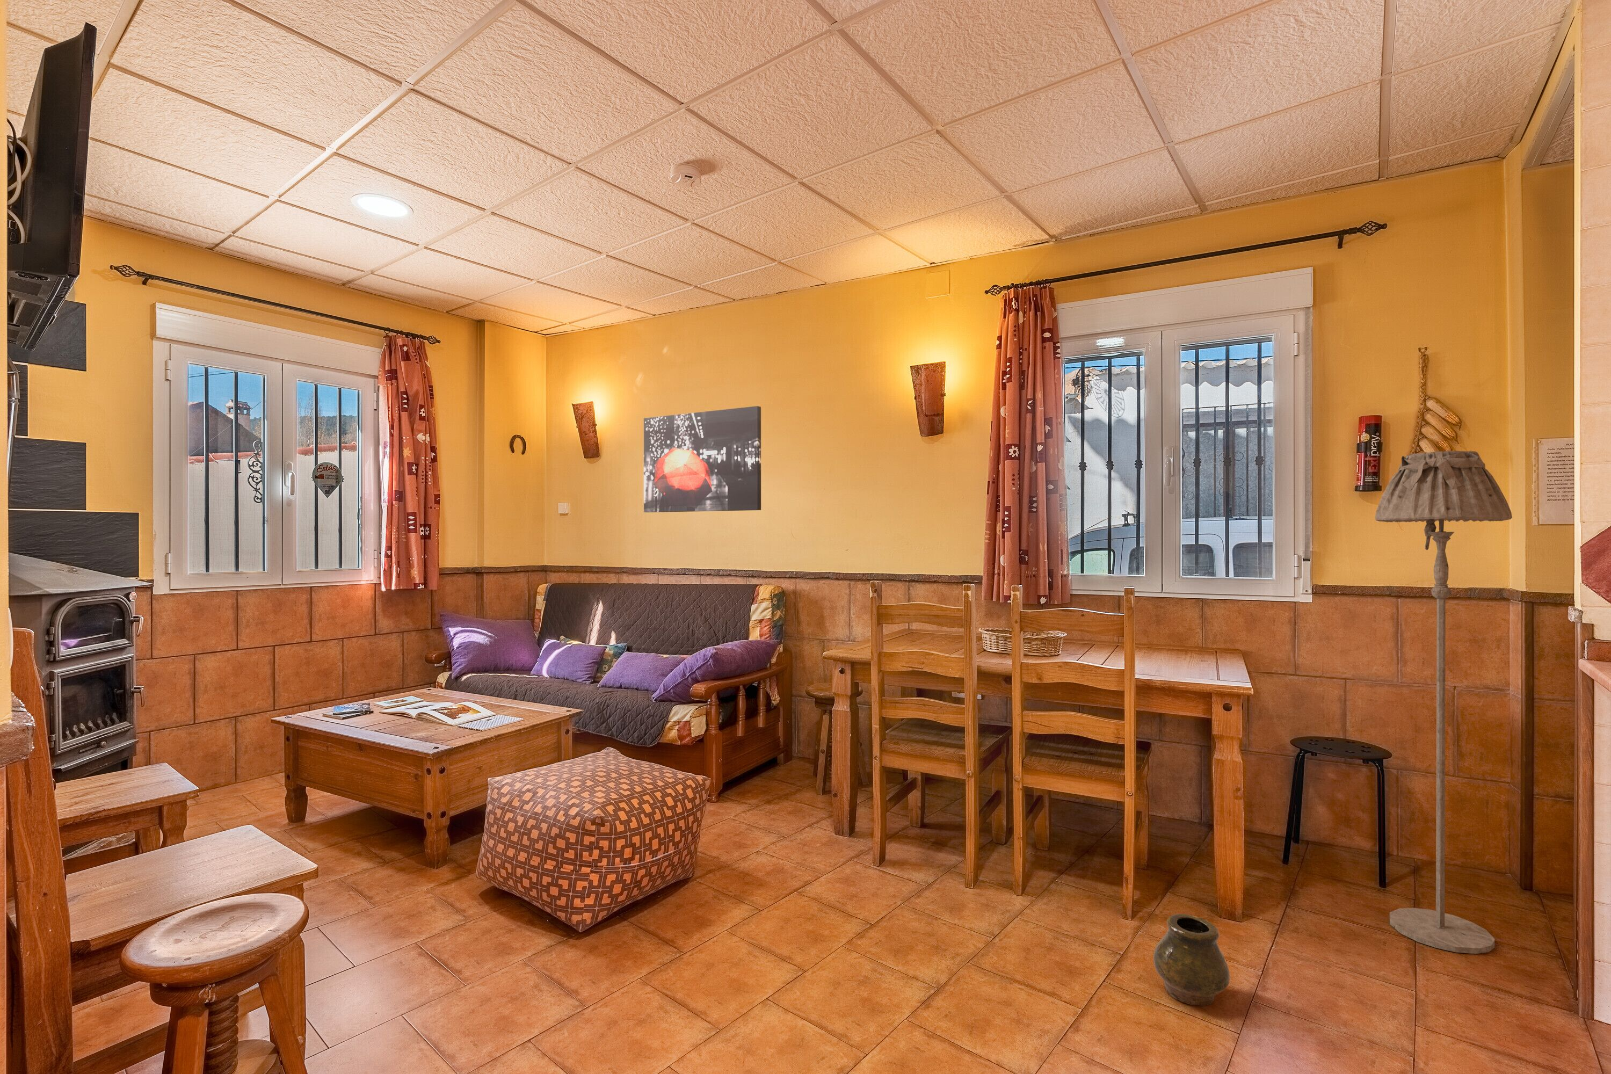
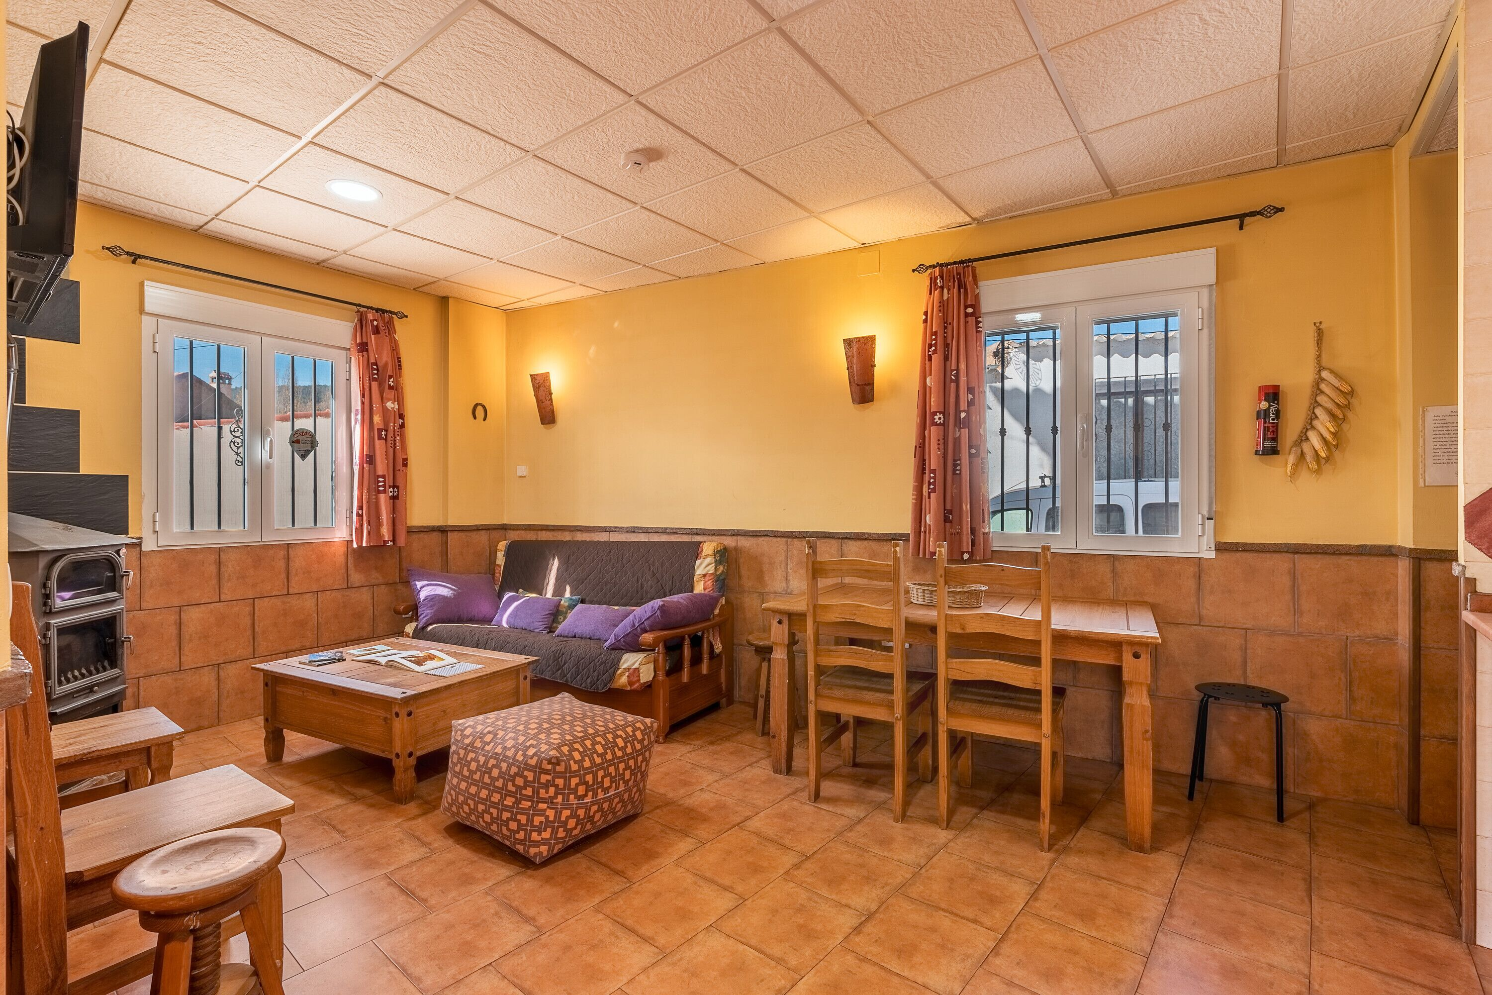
- vase [1153,913,1230,1007]
- floor lamp [1375,449,1513,954]
- wall art [644,405,761,513]
